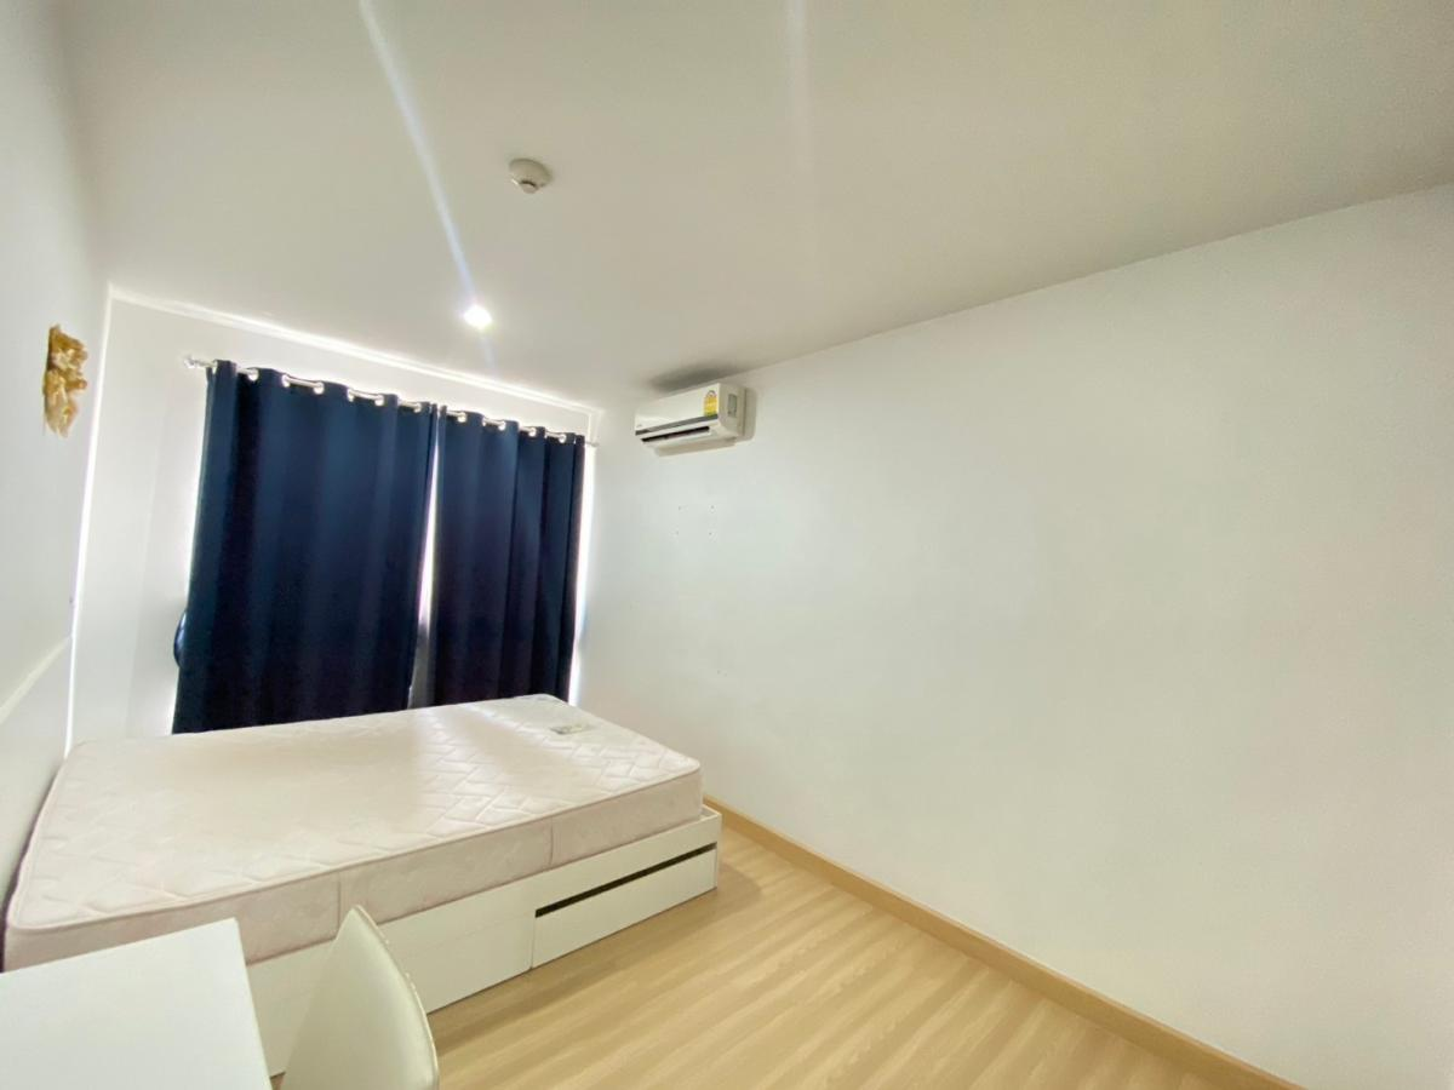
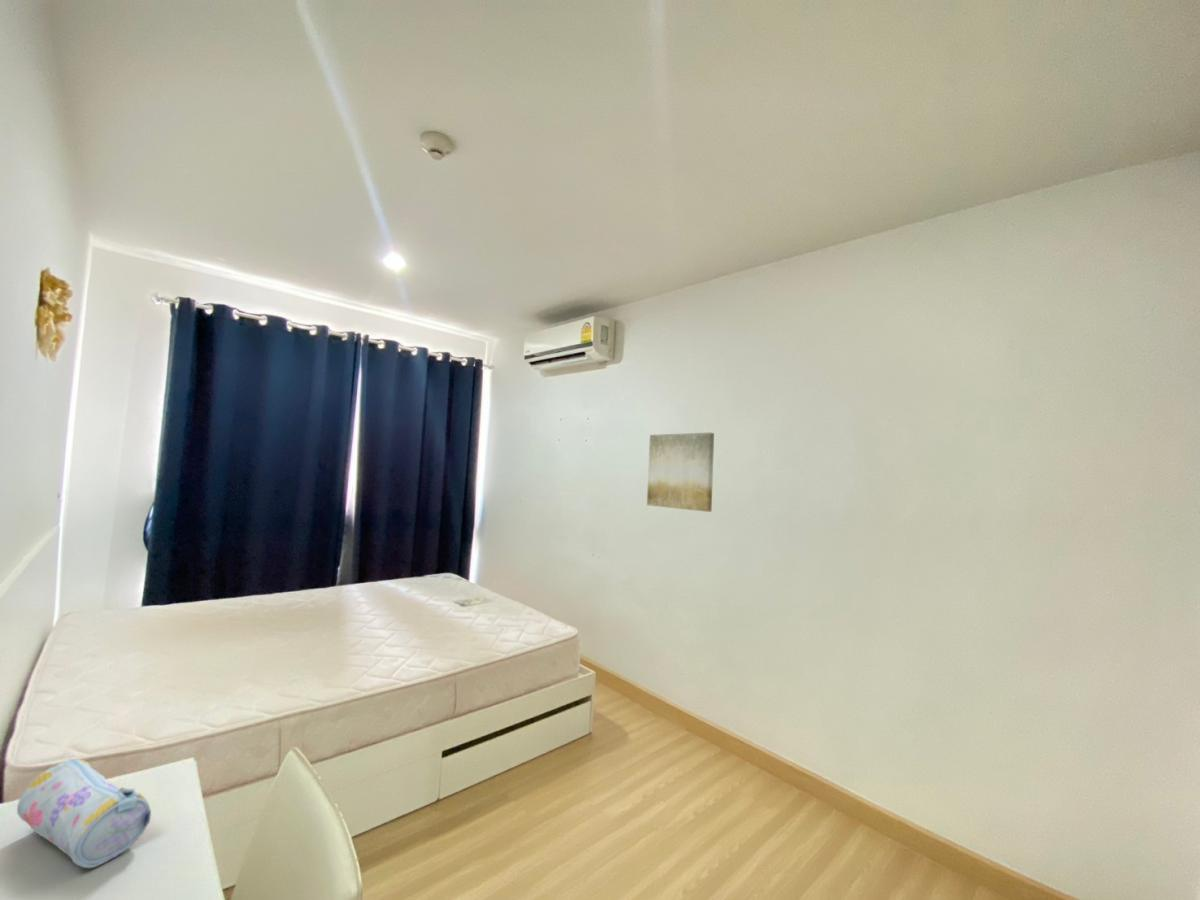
+ pencil case [16,758,152,869]
+ wall art [646,432,715,513]
